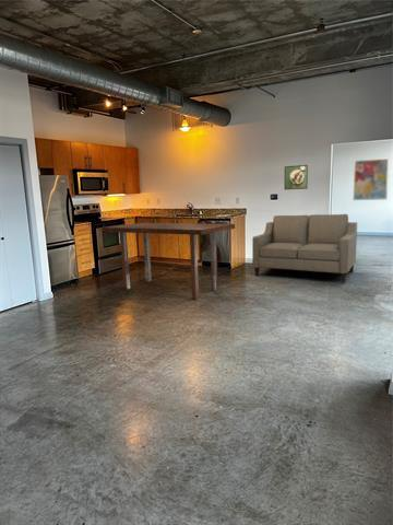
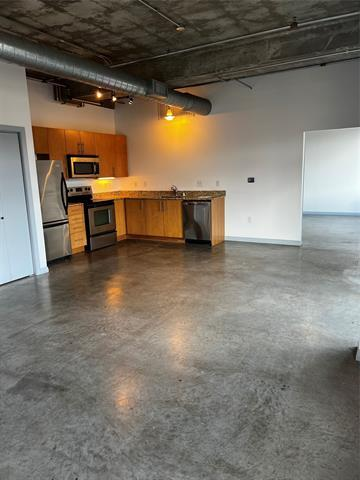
- dining table [100,222,236,300]
- sofa [251,213,358,283]
- wall art [352,156,390,201]
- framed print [284,164,309,190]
